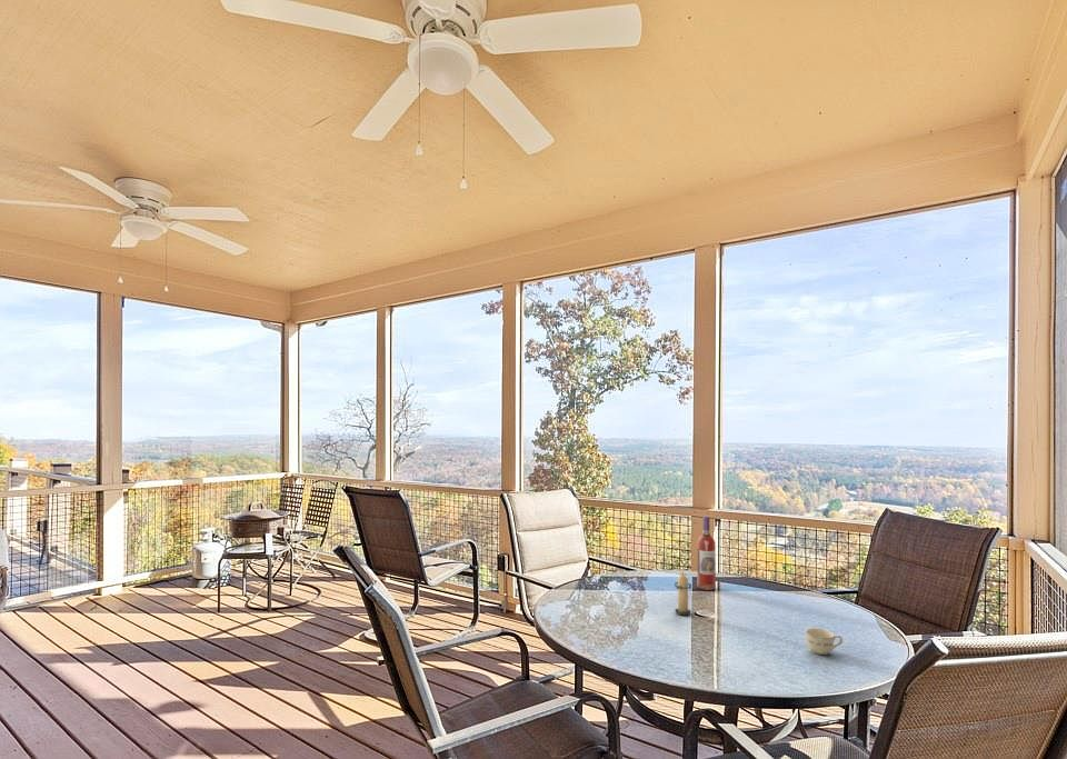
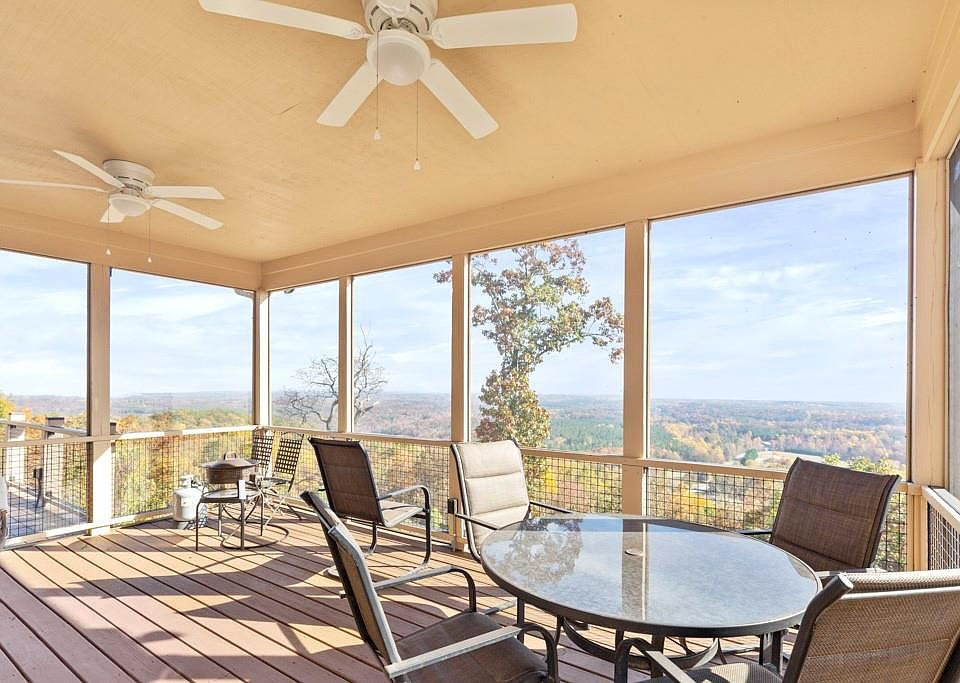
- cup [805,627,844,656]
- candle [674,571,692,617]
- wine bottle [696,515,717,591]
